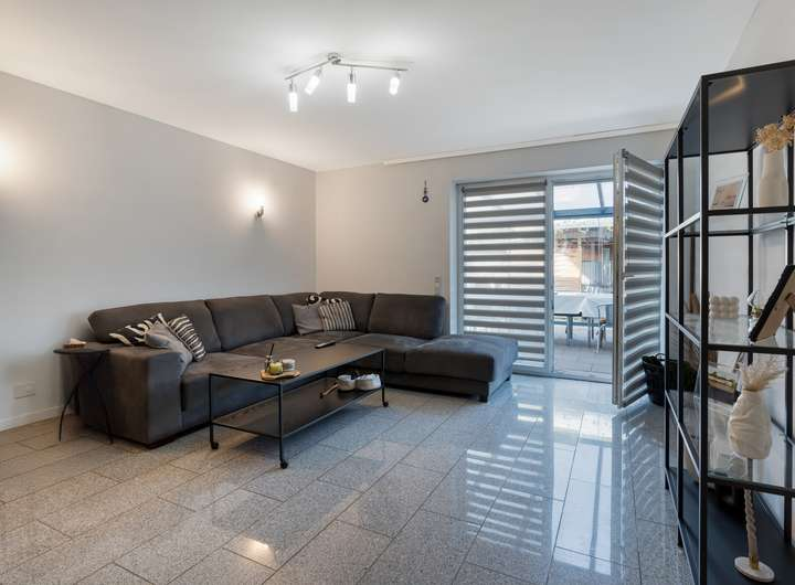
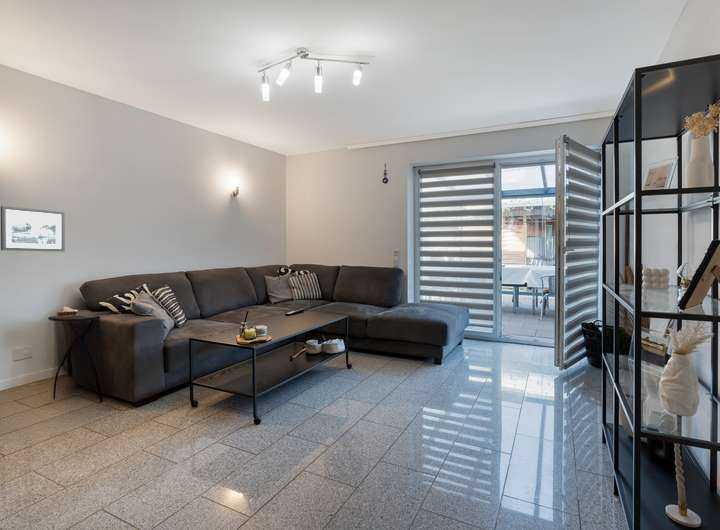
+ picture frame [0,205,66,253]
